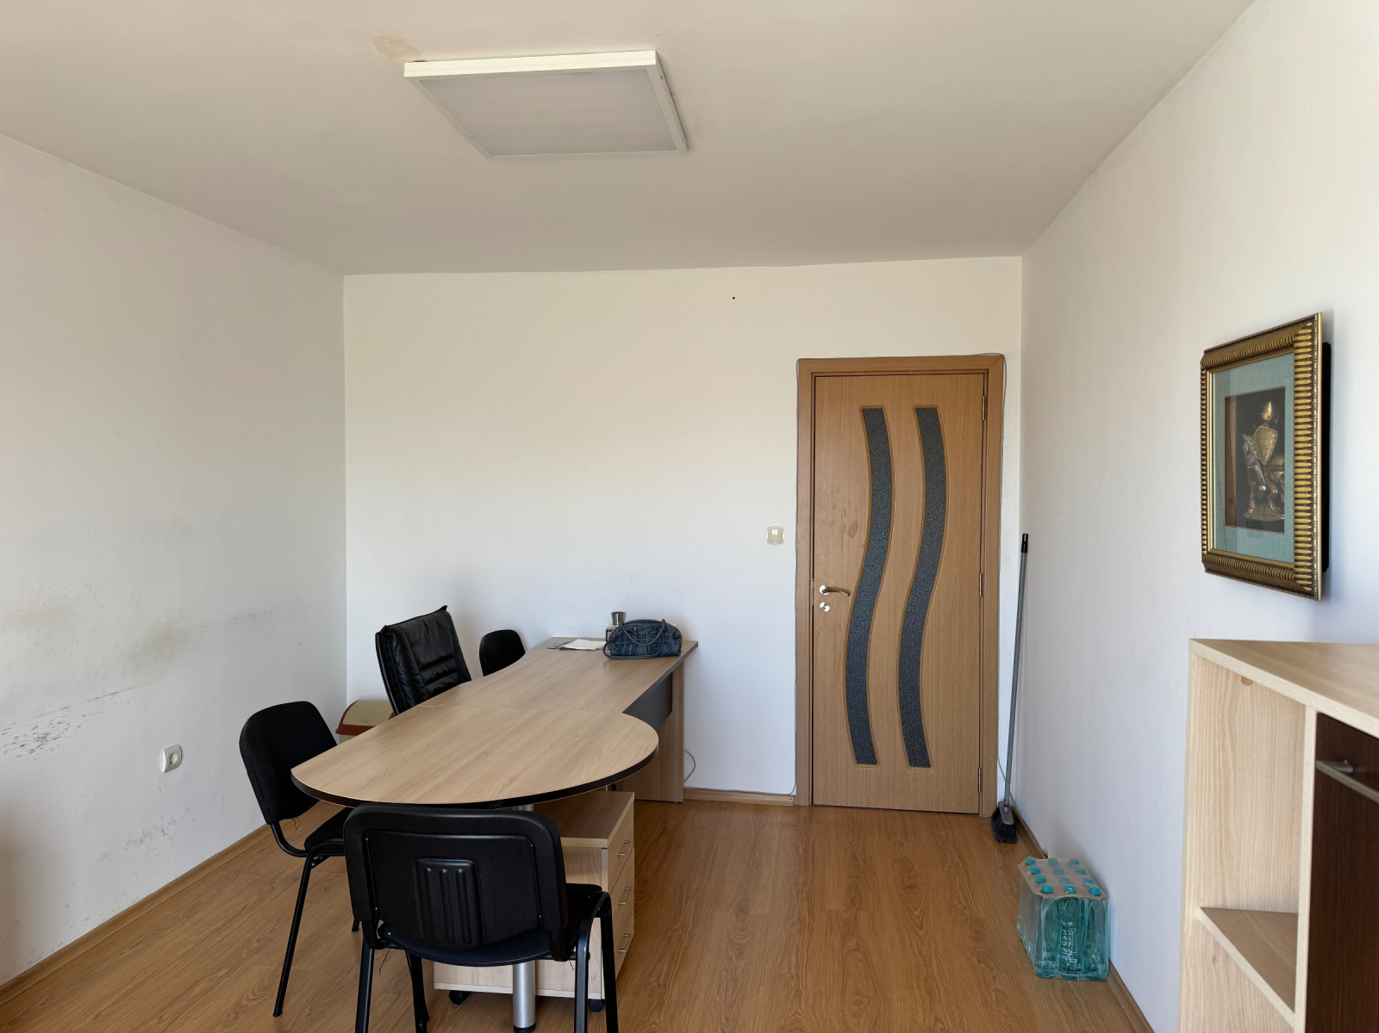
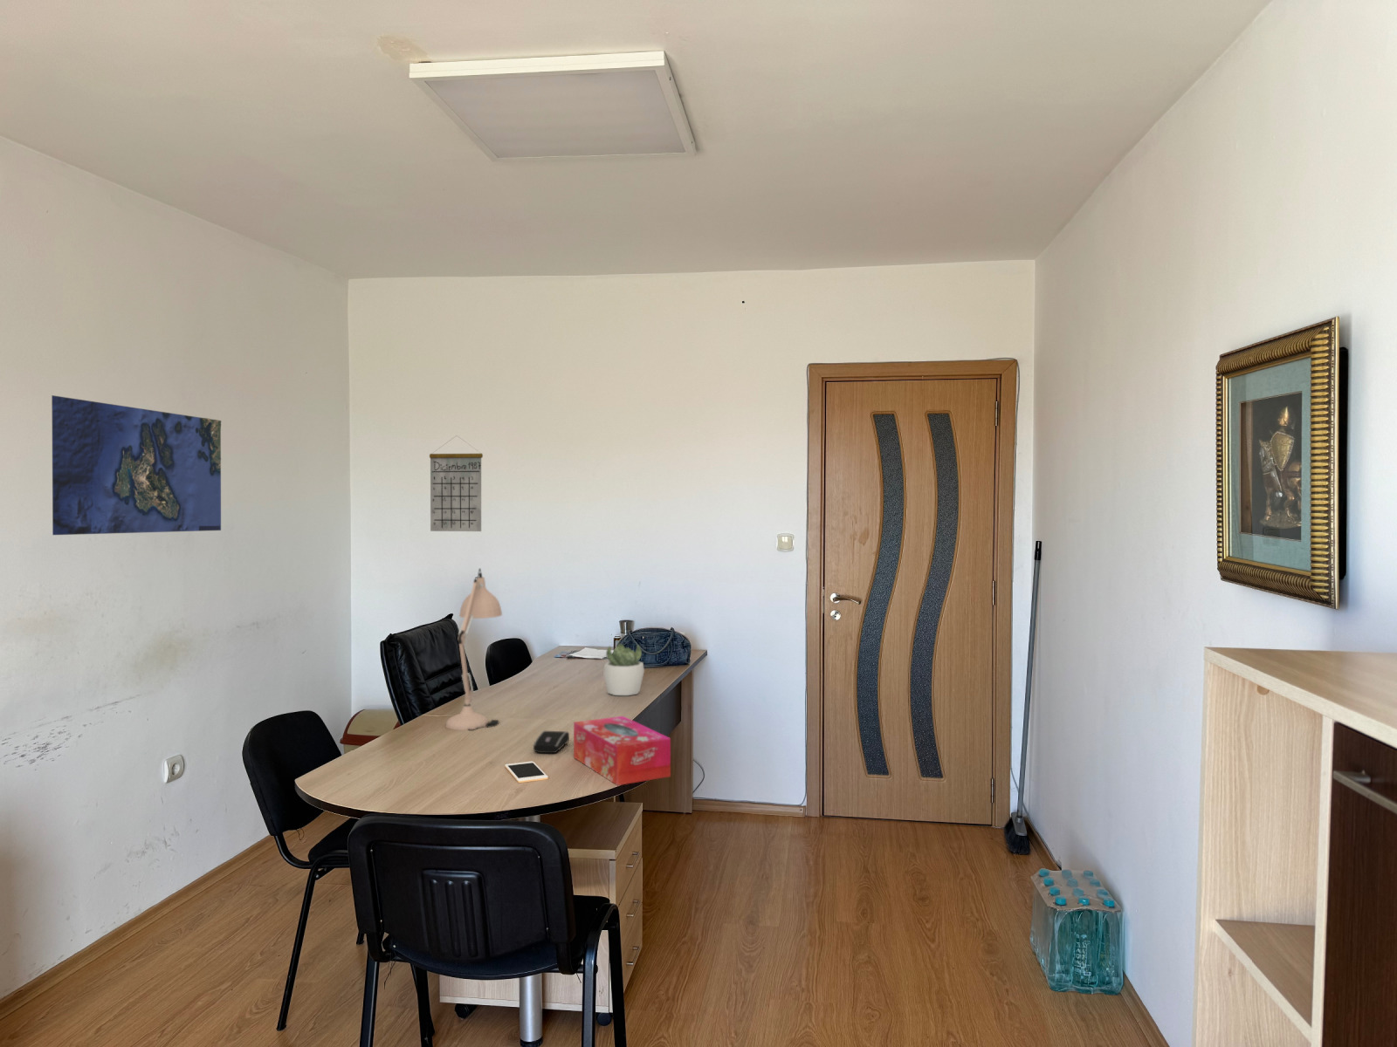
+ cell phone [504,761,549,783]
+ map [51,395,222,536]
+ tissue box [573,716,671,786]
+ computer mouse [532,730,570,753]
+ succulent plant [603,643,646,696]
+ calendar [429,434,484,532]
+ desk lamp [444,567,503,731]
